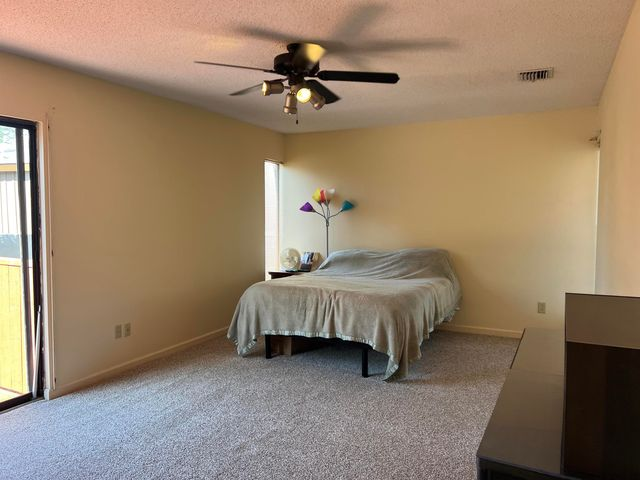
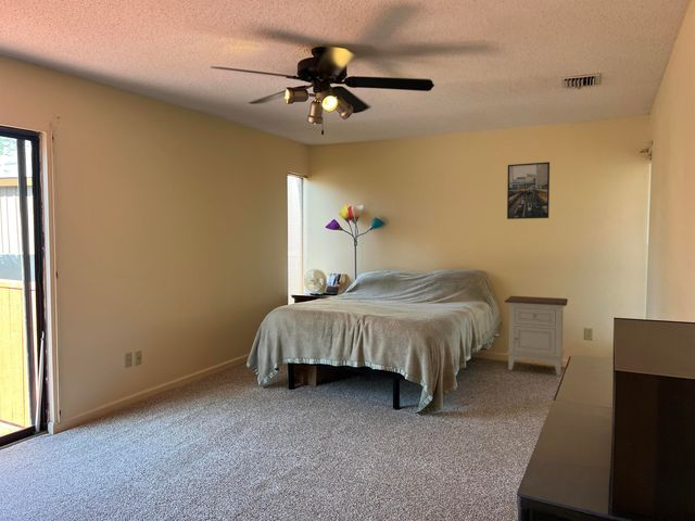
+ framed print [506,161,551,220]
+ nightstand [504,295,569,377]
